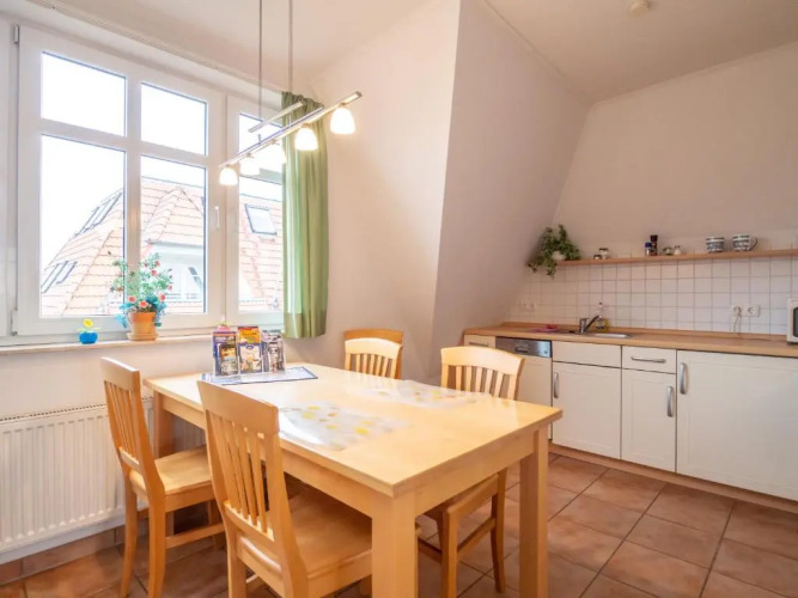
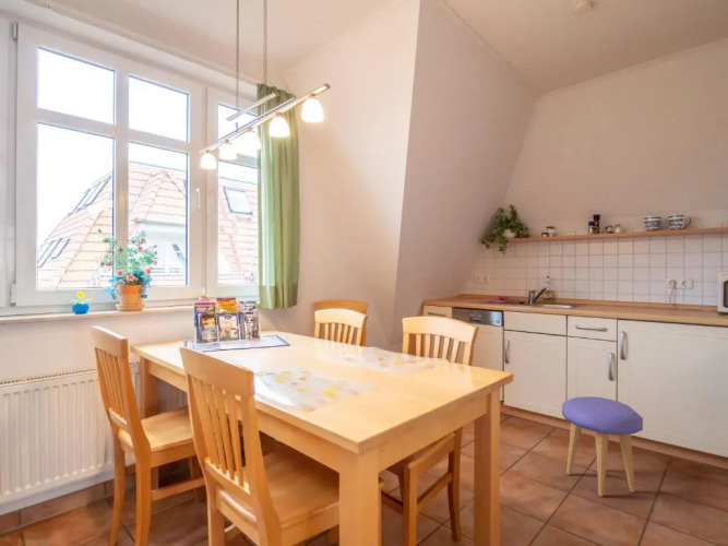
+ stool [561,395,644,498]
